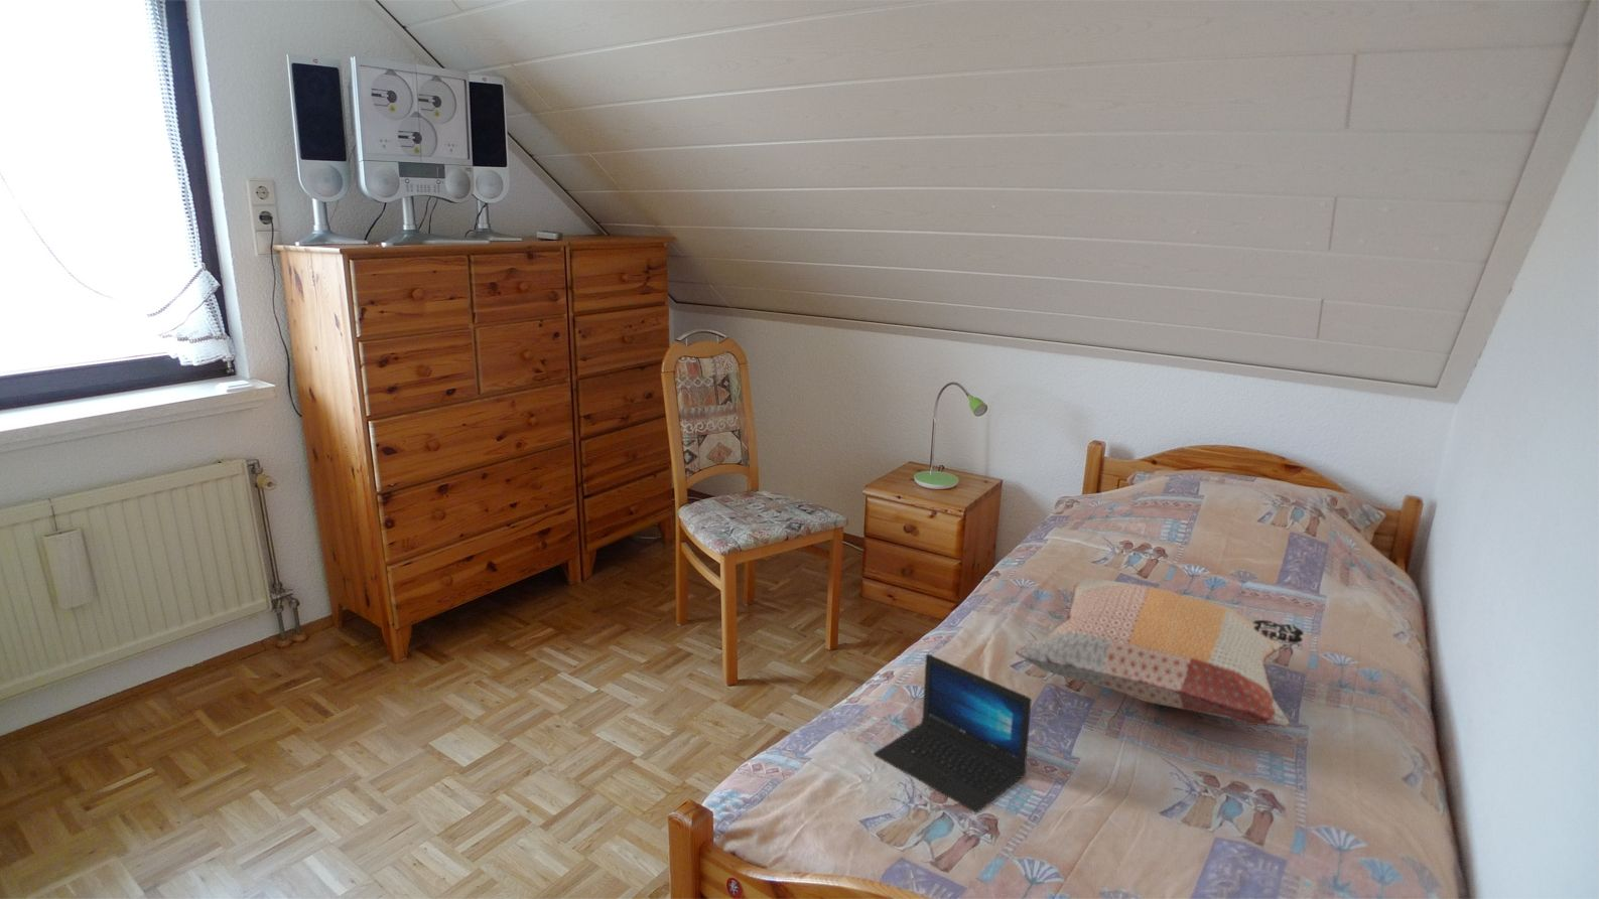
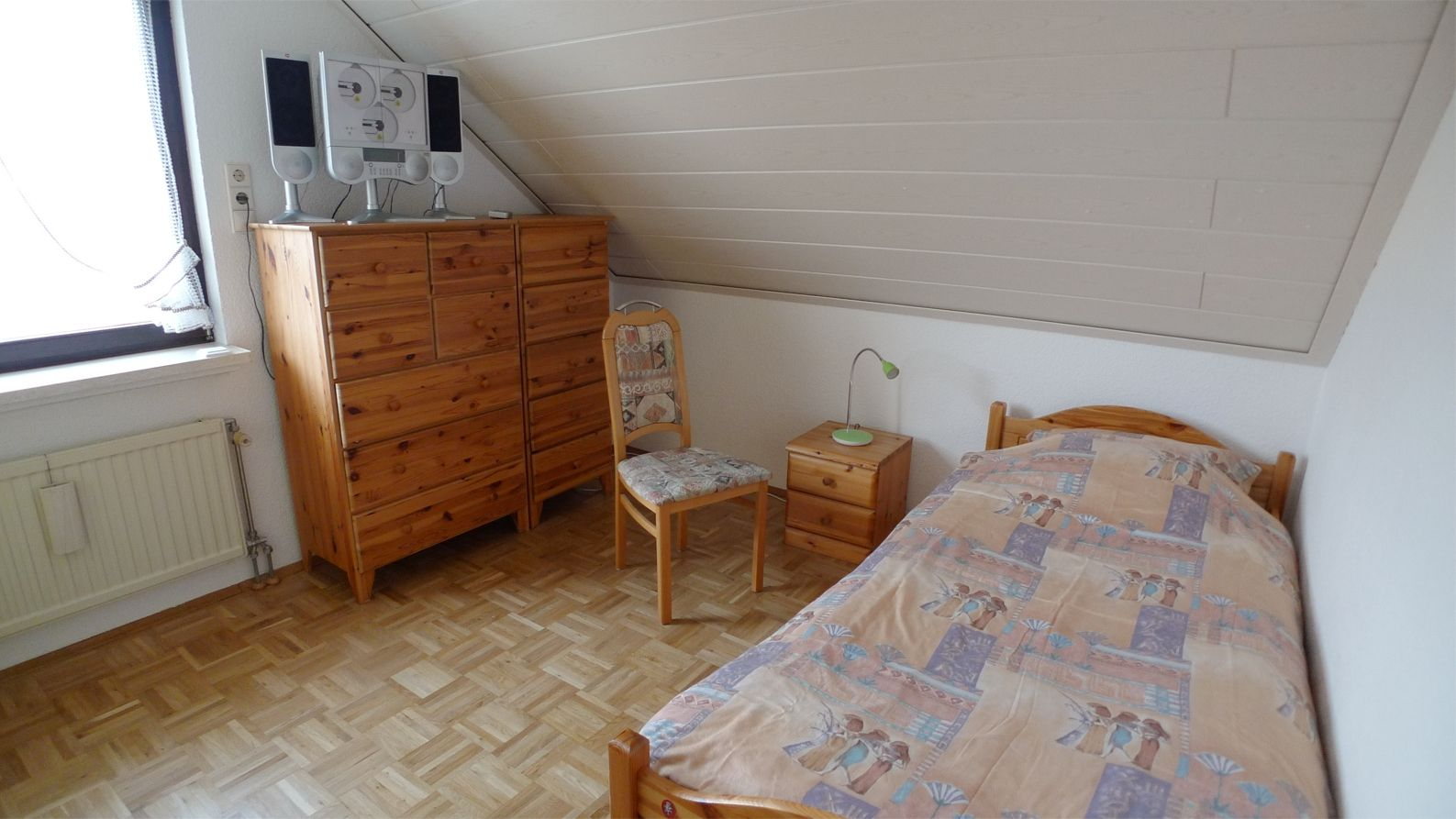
- decorative pillow [1015,577,1305,729]
- laptop [873,653,1032,813]
